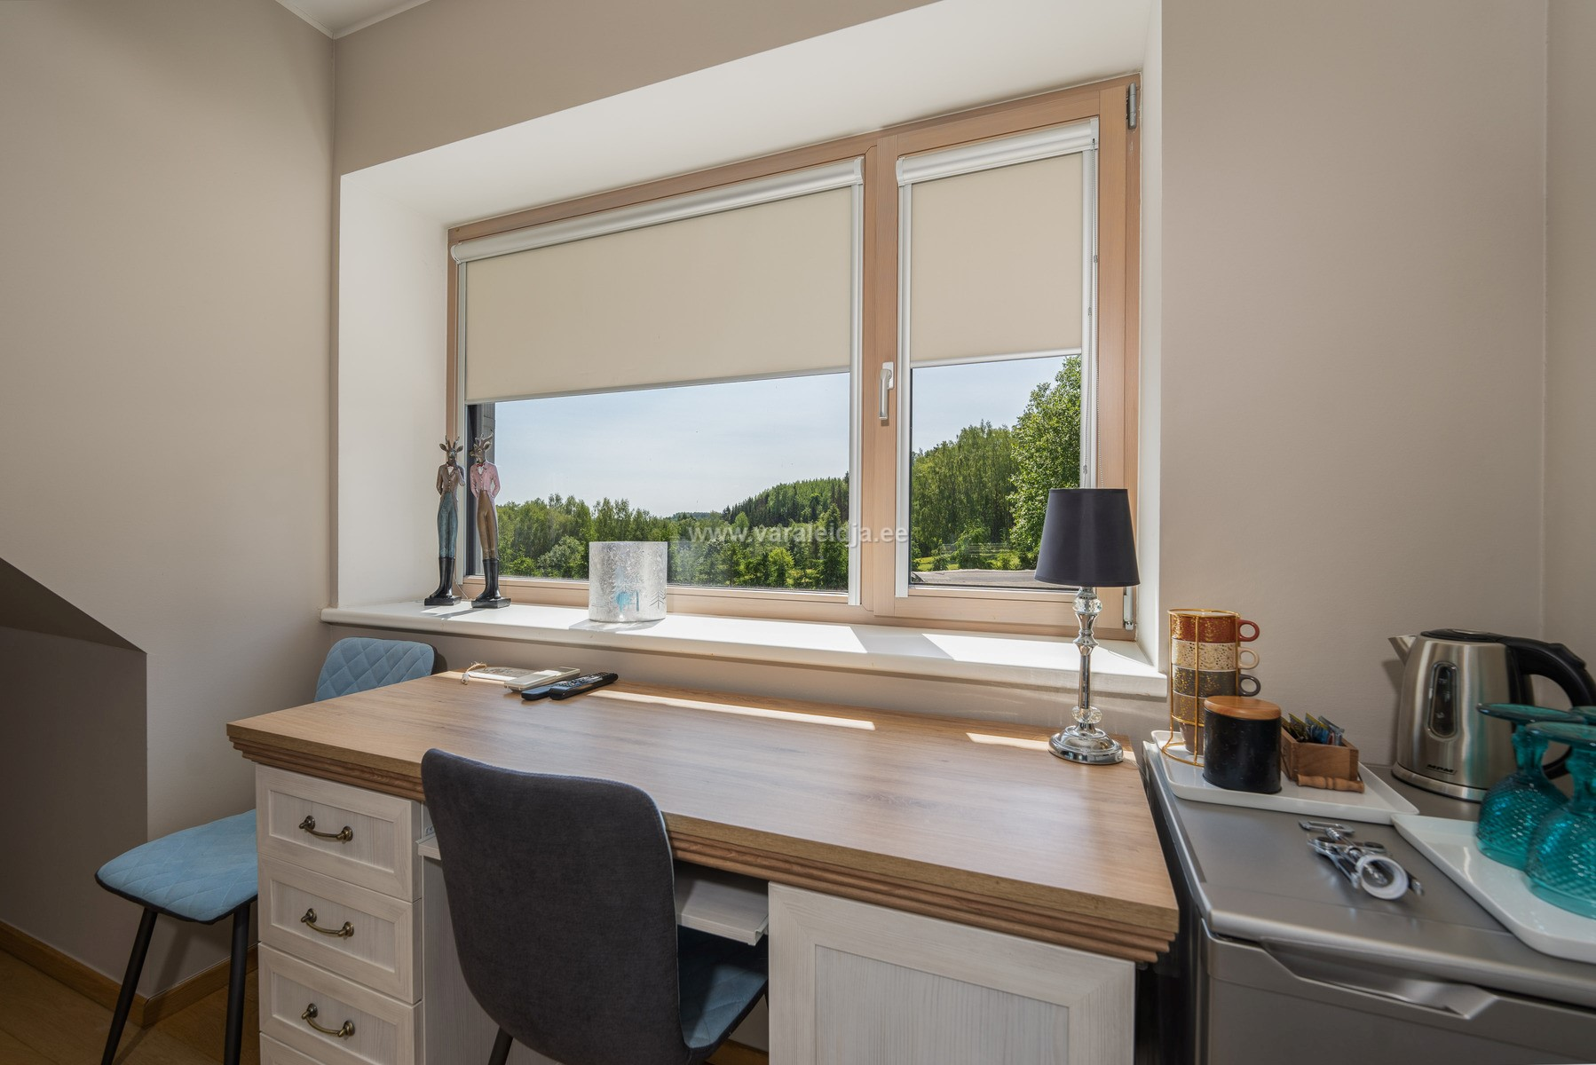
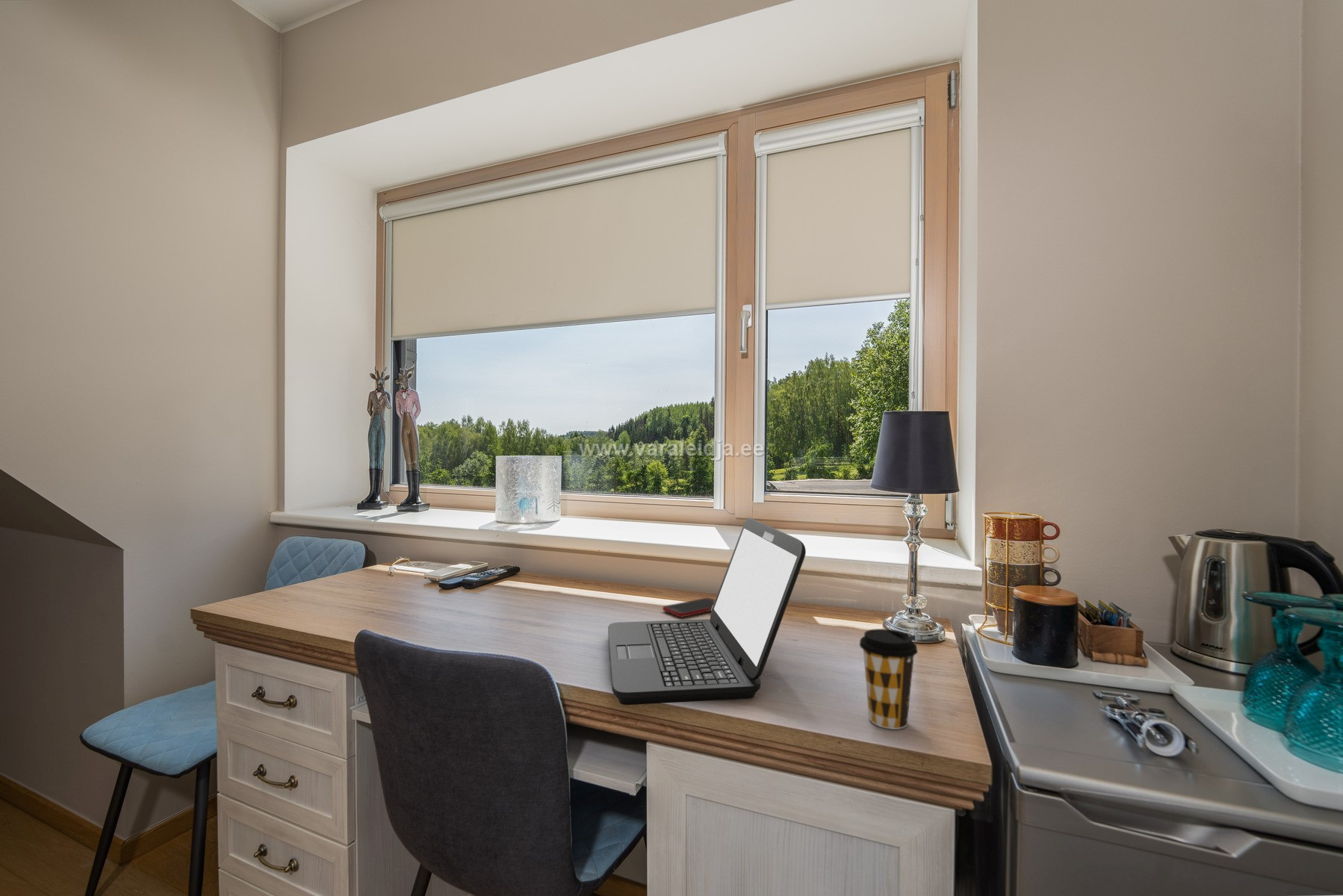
+ cell phone [662,597,716,617]
+ coffee cup [858,628,919,730]
+ laptop [607,517,807,706]
